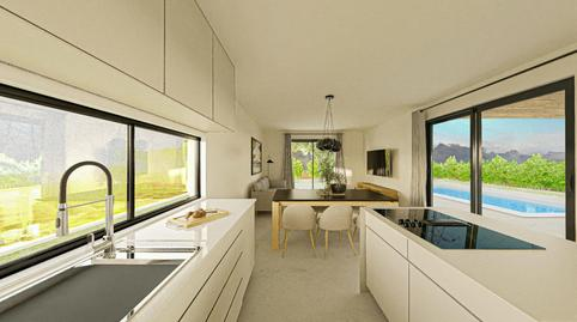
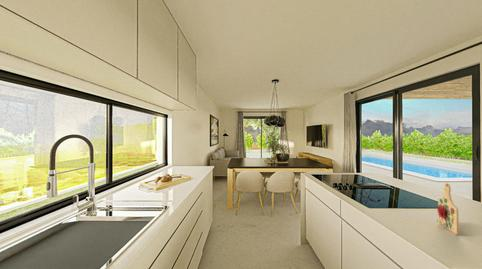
+ cutting board [436,182,460,236]
